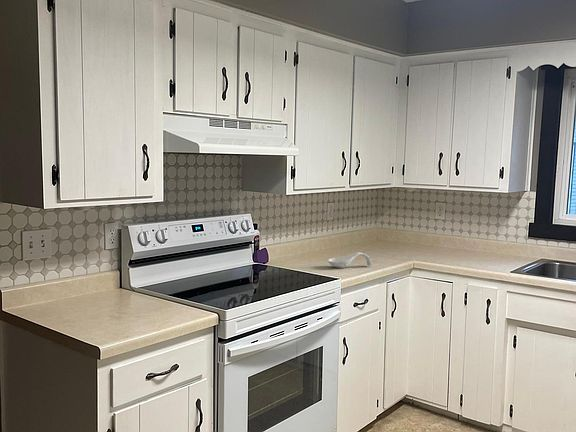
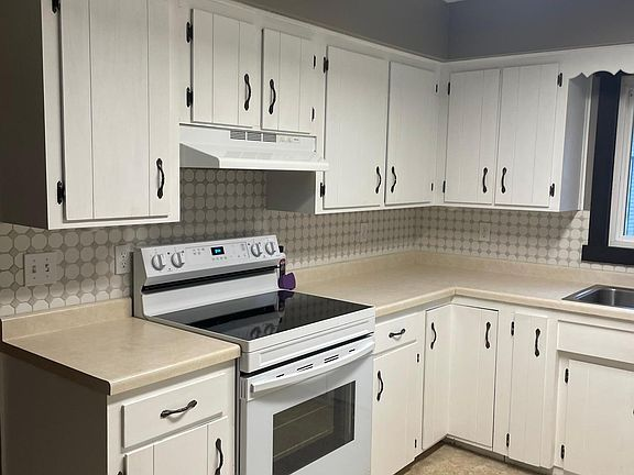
- spoon rest [327,251,373,269]
